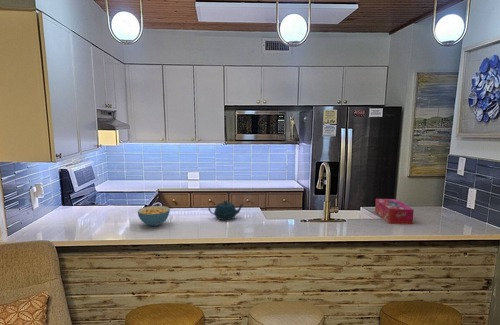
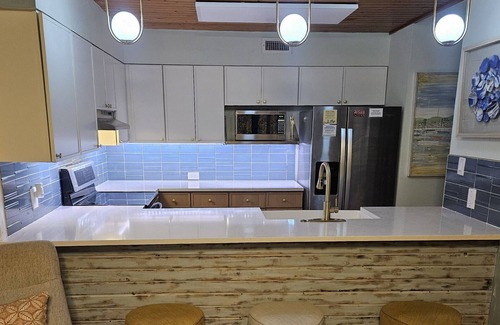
- teapot [207,200,245,221]
- cereal bowl [137,205,171,227]
- tissue box [374,198,415,225]
